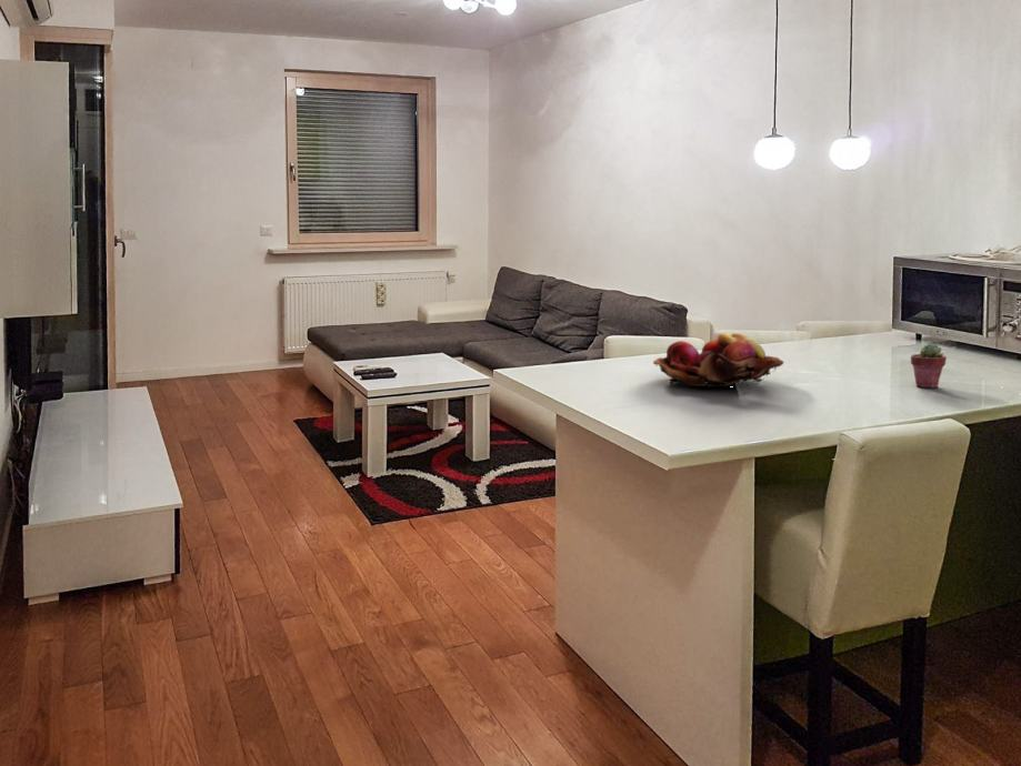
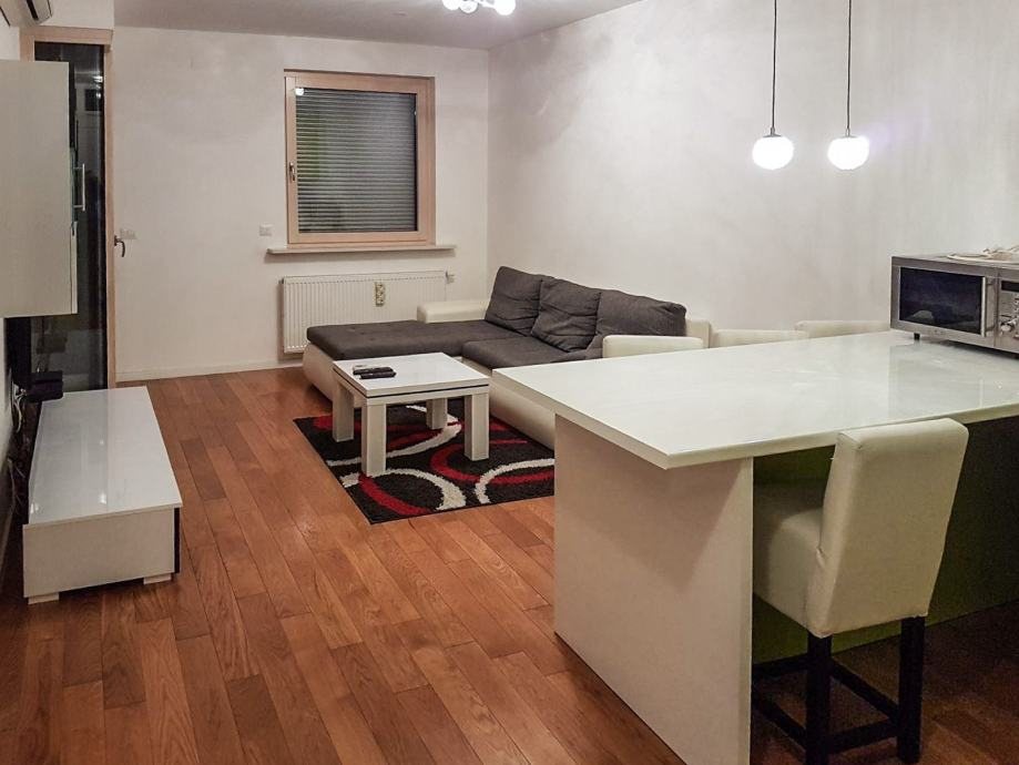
- potted succulent [910,342,948,389]
- fruit basket [652,332,784,387]
